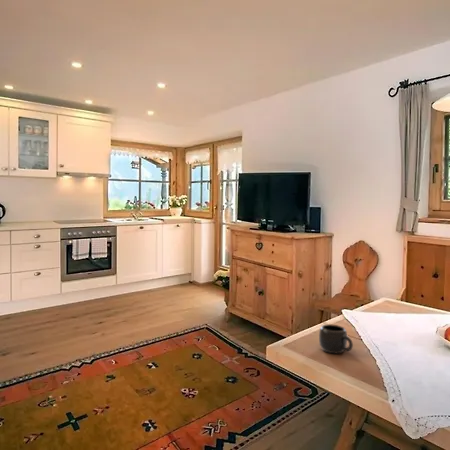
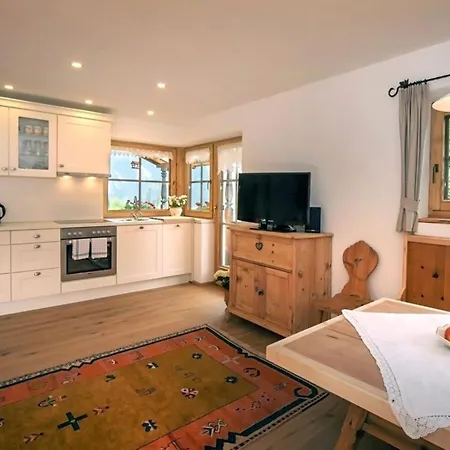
- mug [318,323,354,354]
